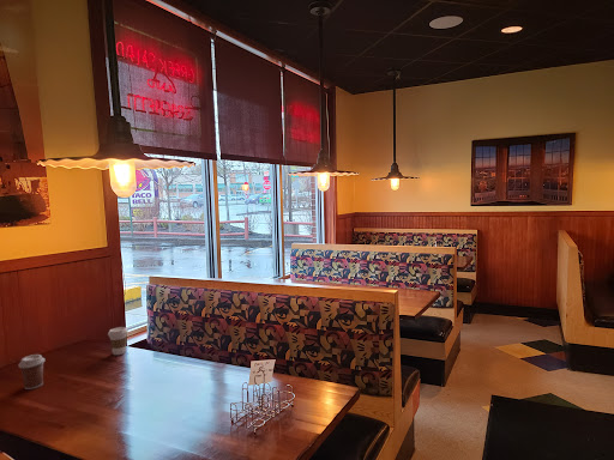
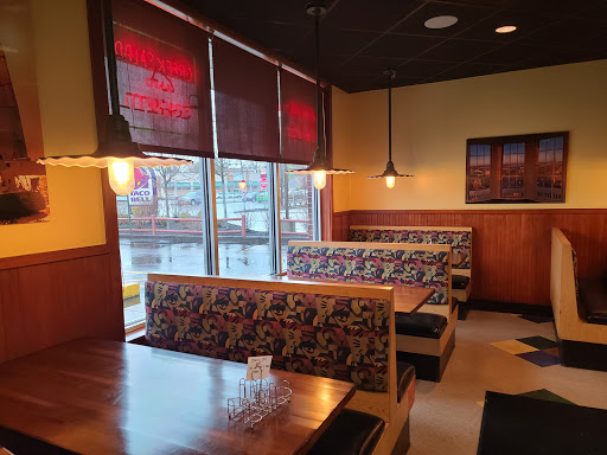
- coffee cup [17,353,46,391]
- coffee cup [107,326,128,356]
